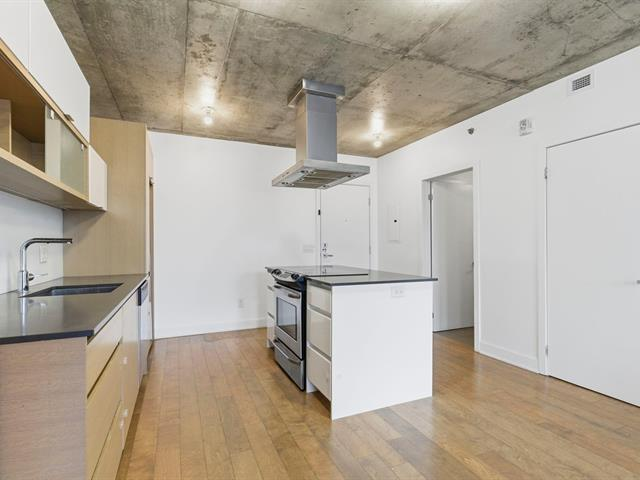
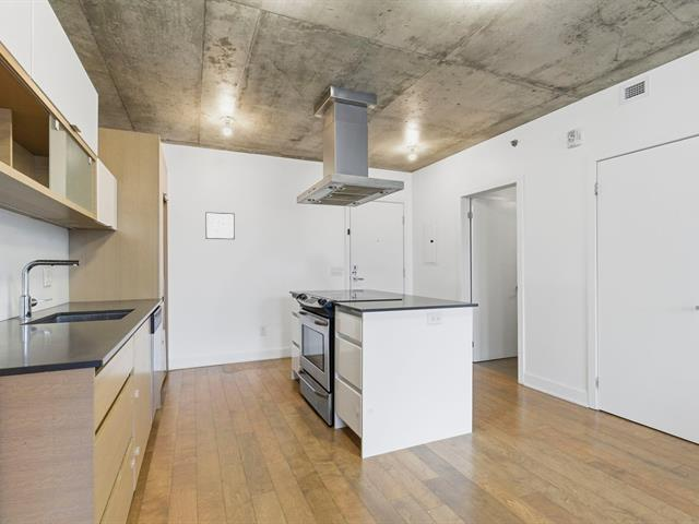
+ wall art [204,211,236,240]
